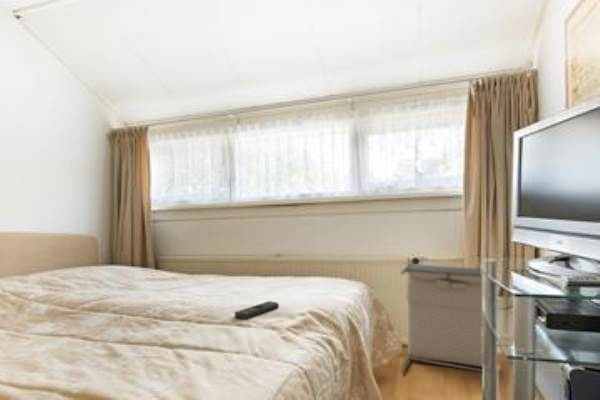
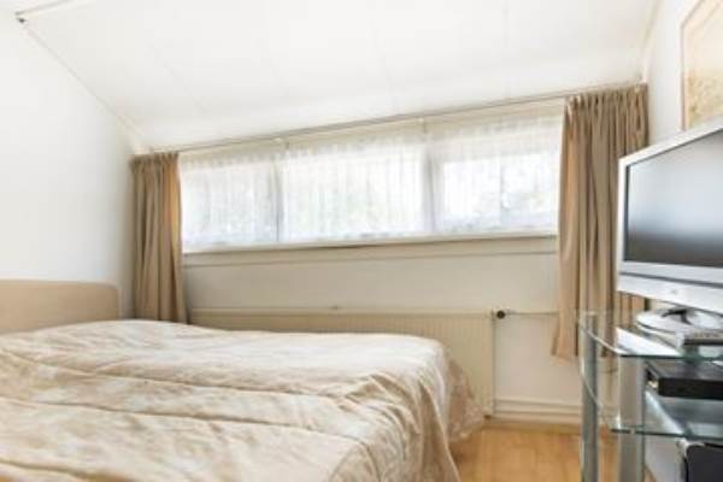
- laundry hamper [400,262,484,374]
- remote control [234,300,280,320]
